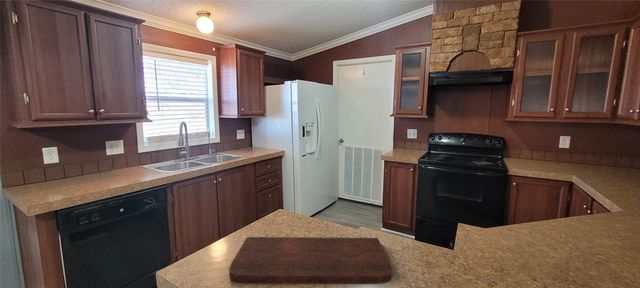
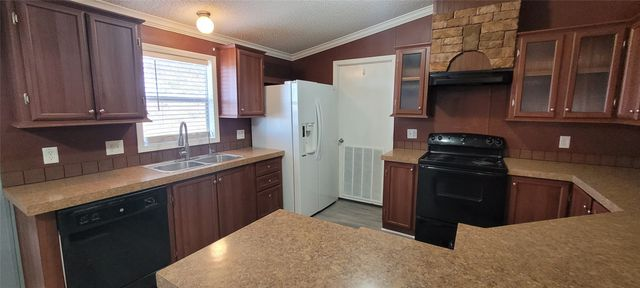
- cutting board [228,236,393,285]
